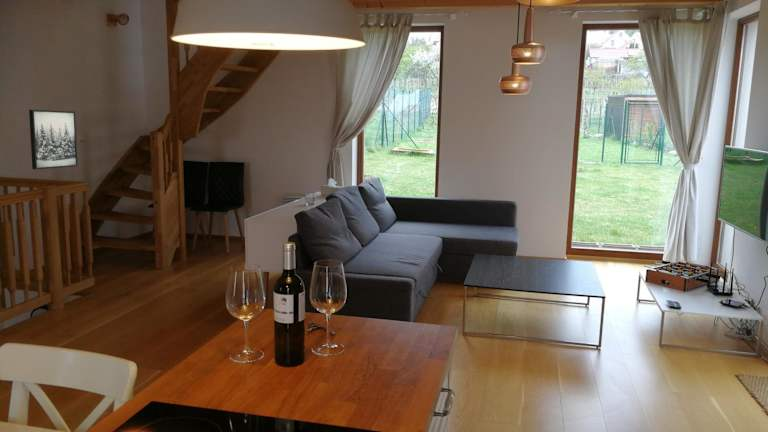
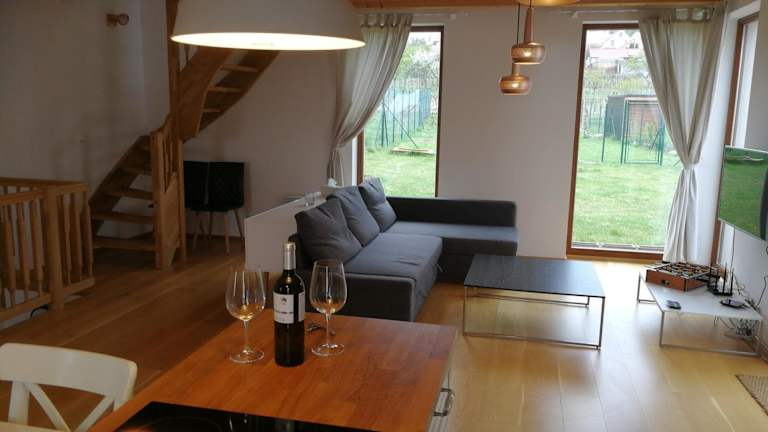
- wall art [28,109,79,170]
